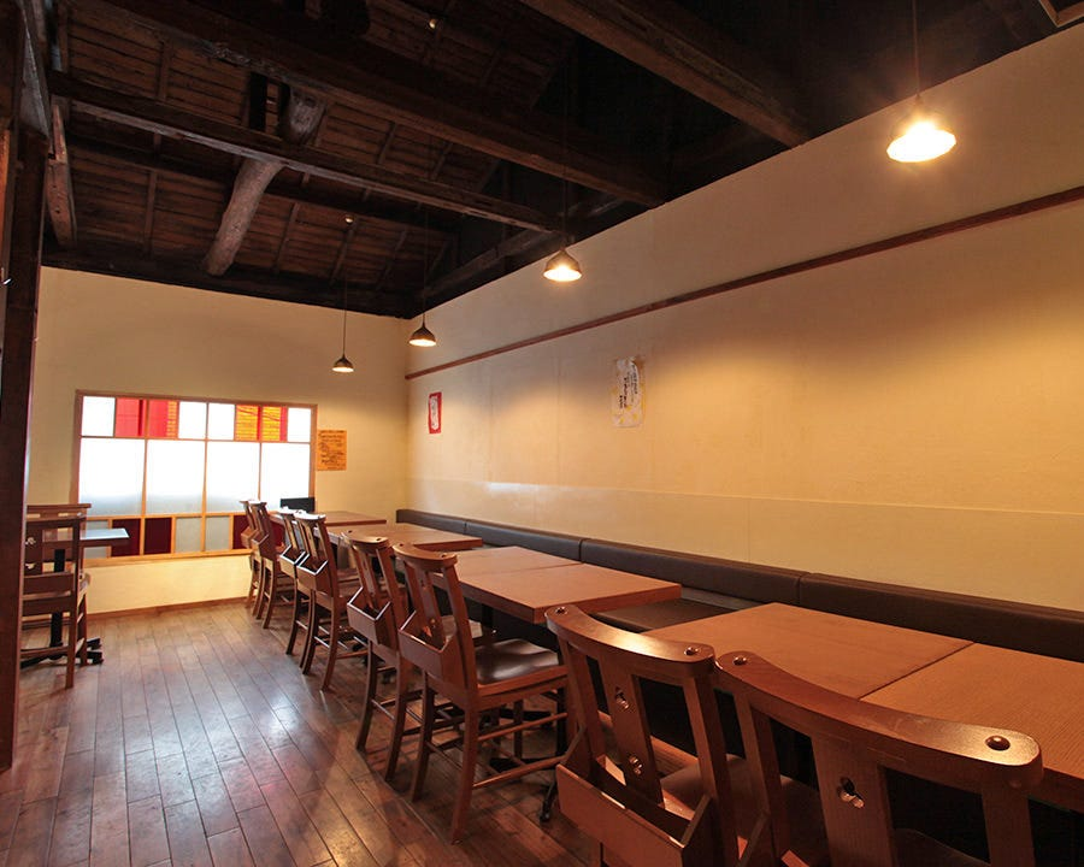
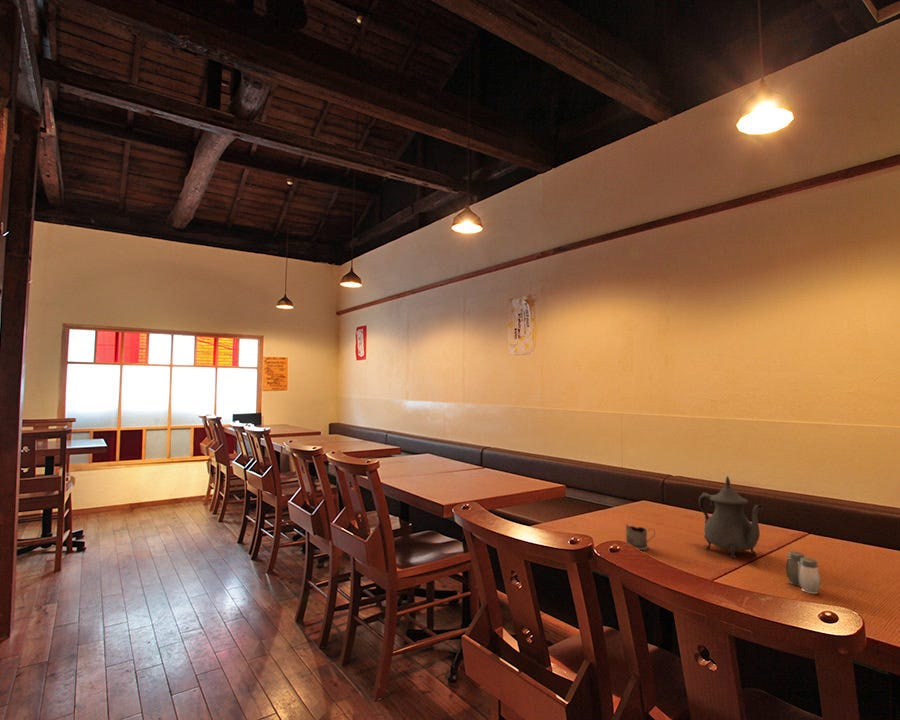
+ teapot [698,475,764,559]
+ salt and pepper shaker [785,550,821,595]
+ tea glass holder [625,523,656,551]
